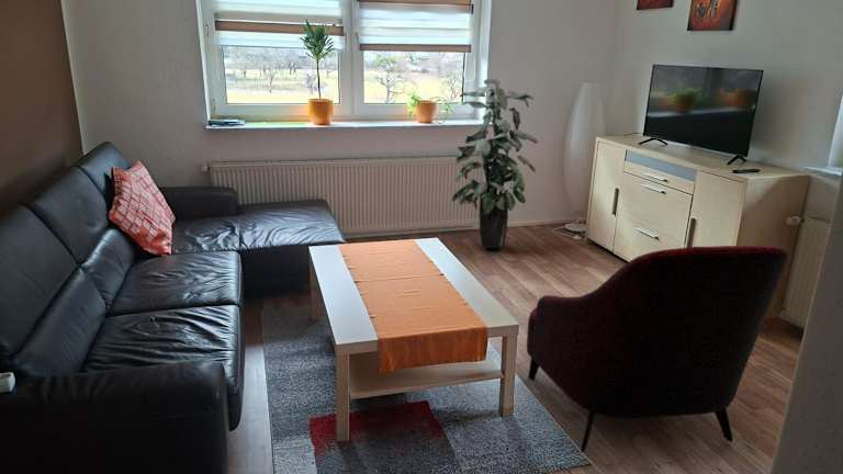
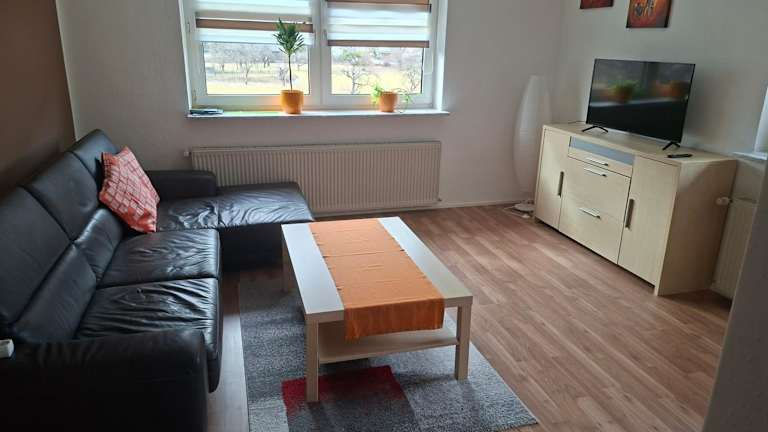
- indoor plant [451,78,539,249]
- armchair [526,245,790,454]
